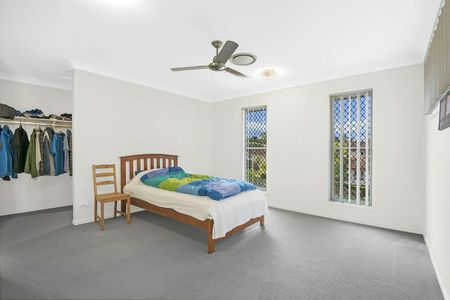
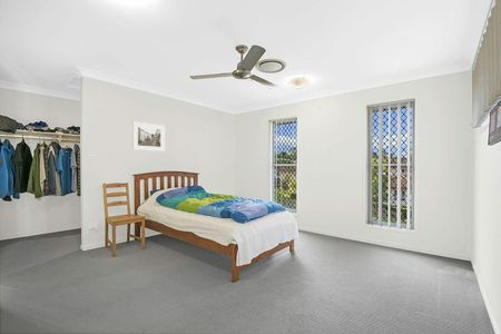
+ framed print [131,120,166,153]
